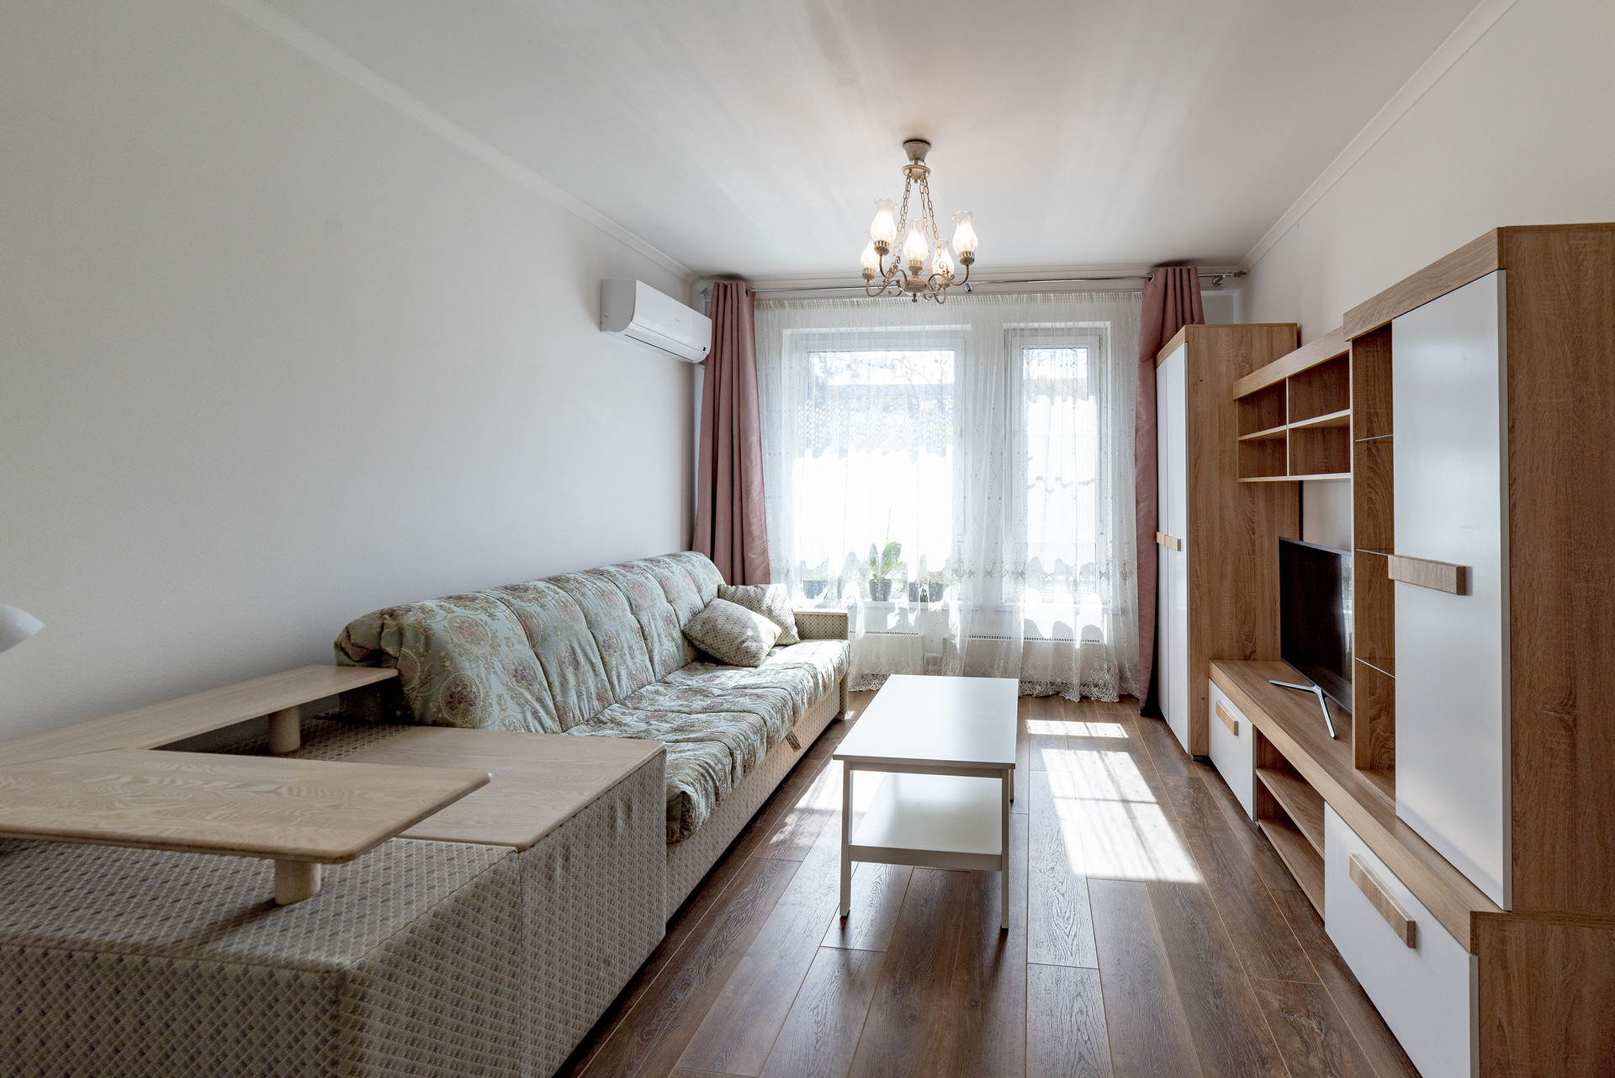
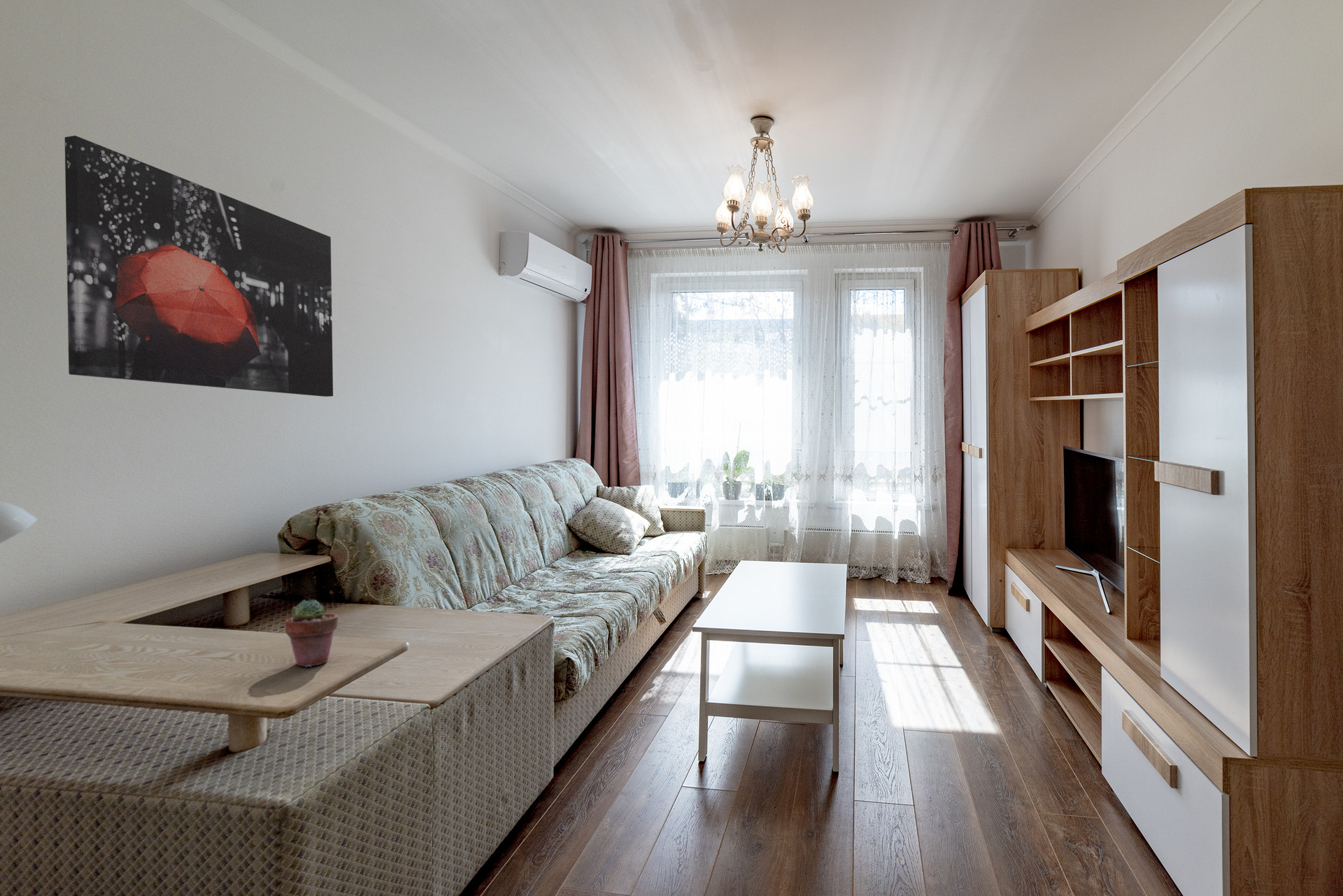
+ potted succulent [284,599,339,668]
+ wall art [64,135,334,397]
